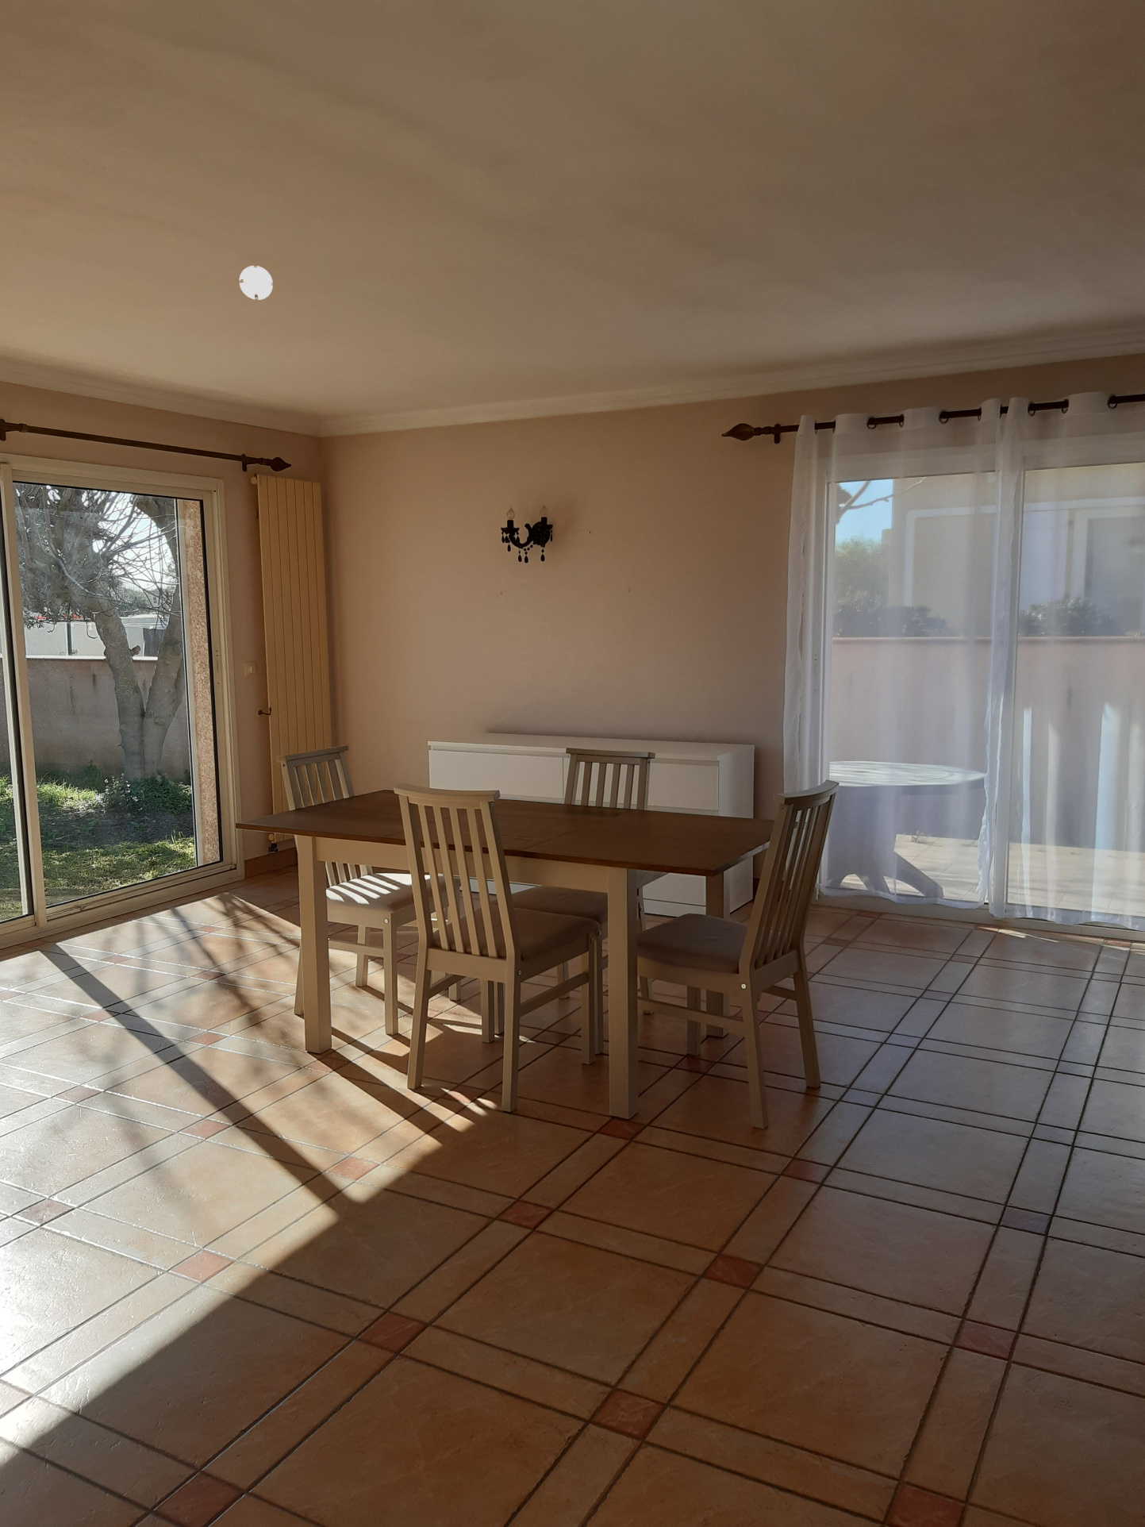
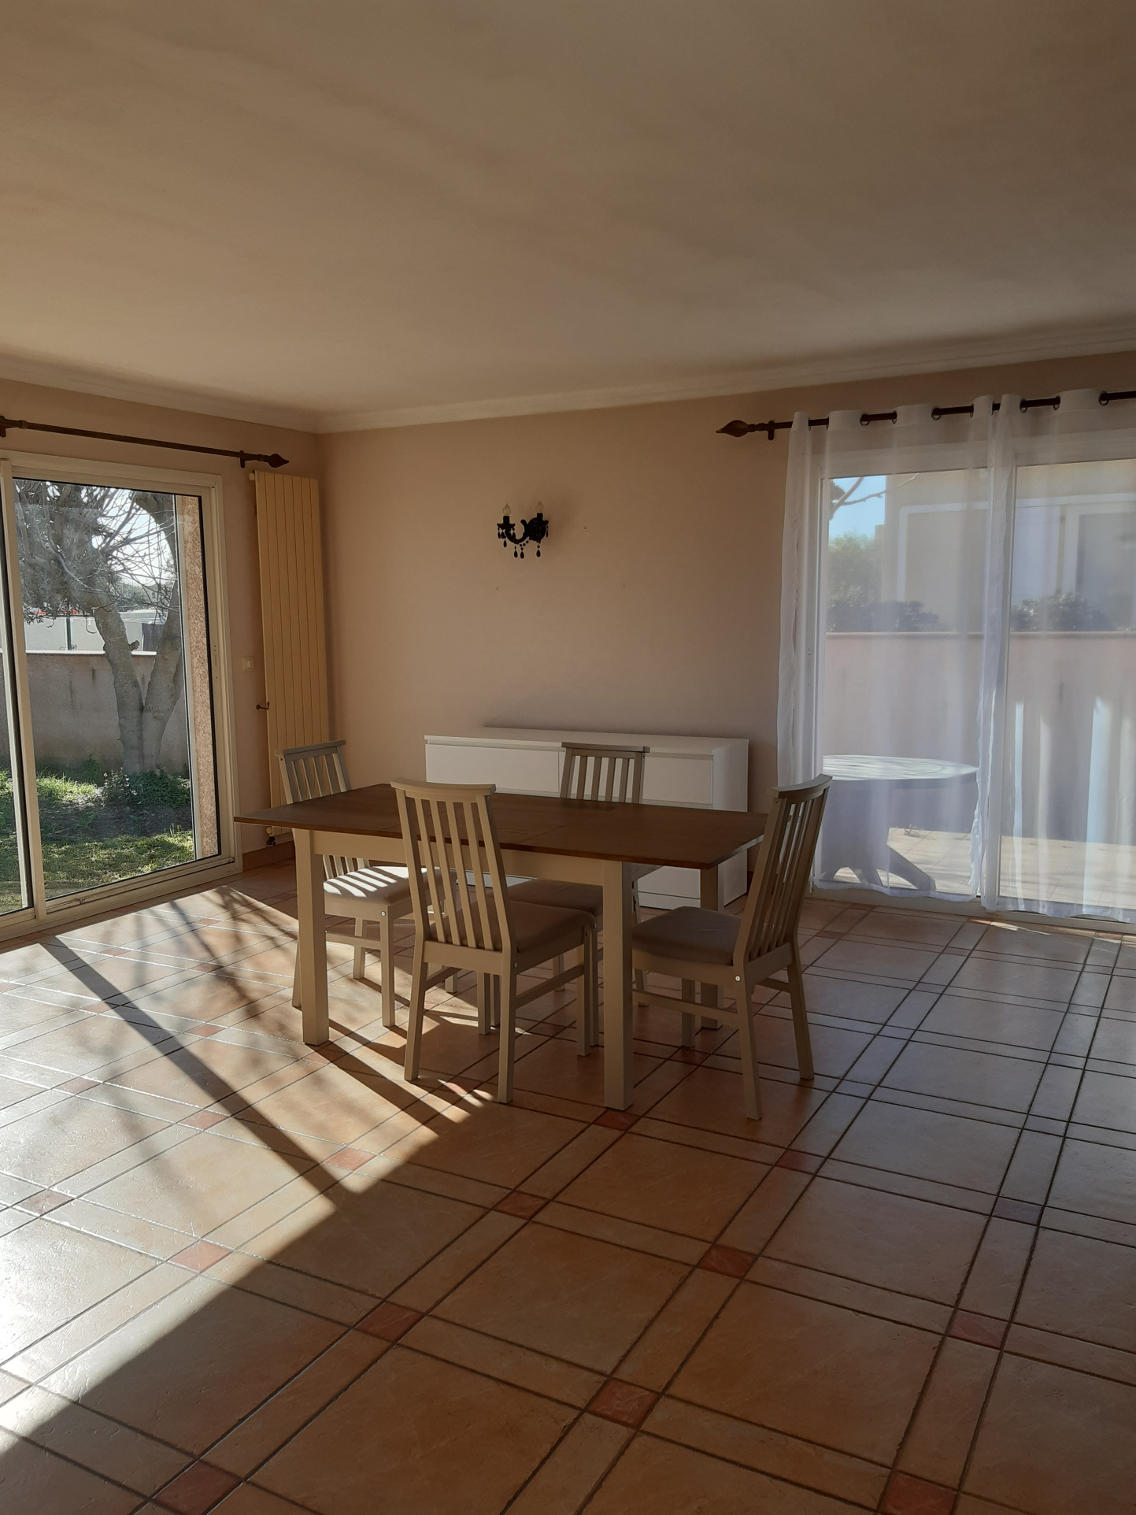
- smoke detector [239,265,274,301]
